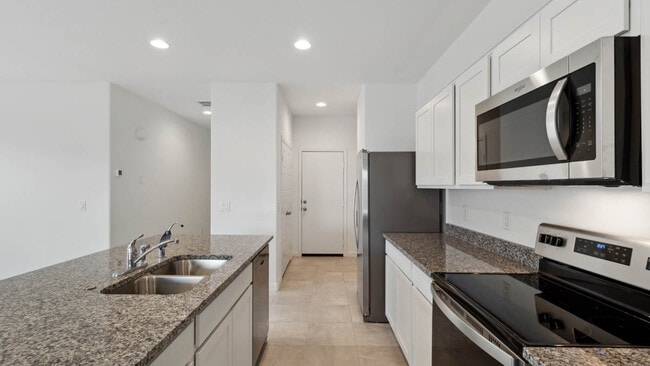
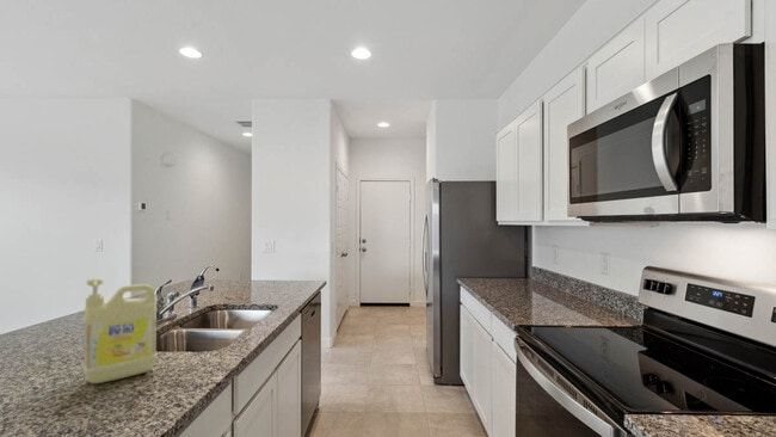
+ detergent [82,277,158,384]
